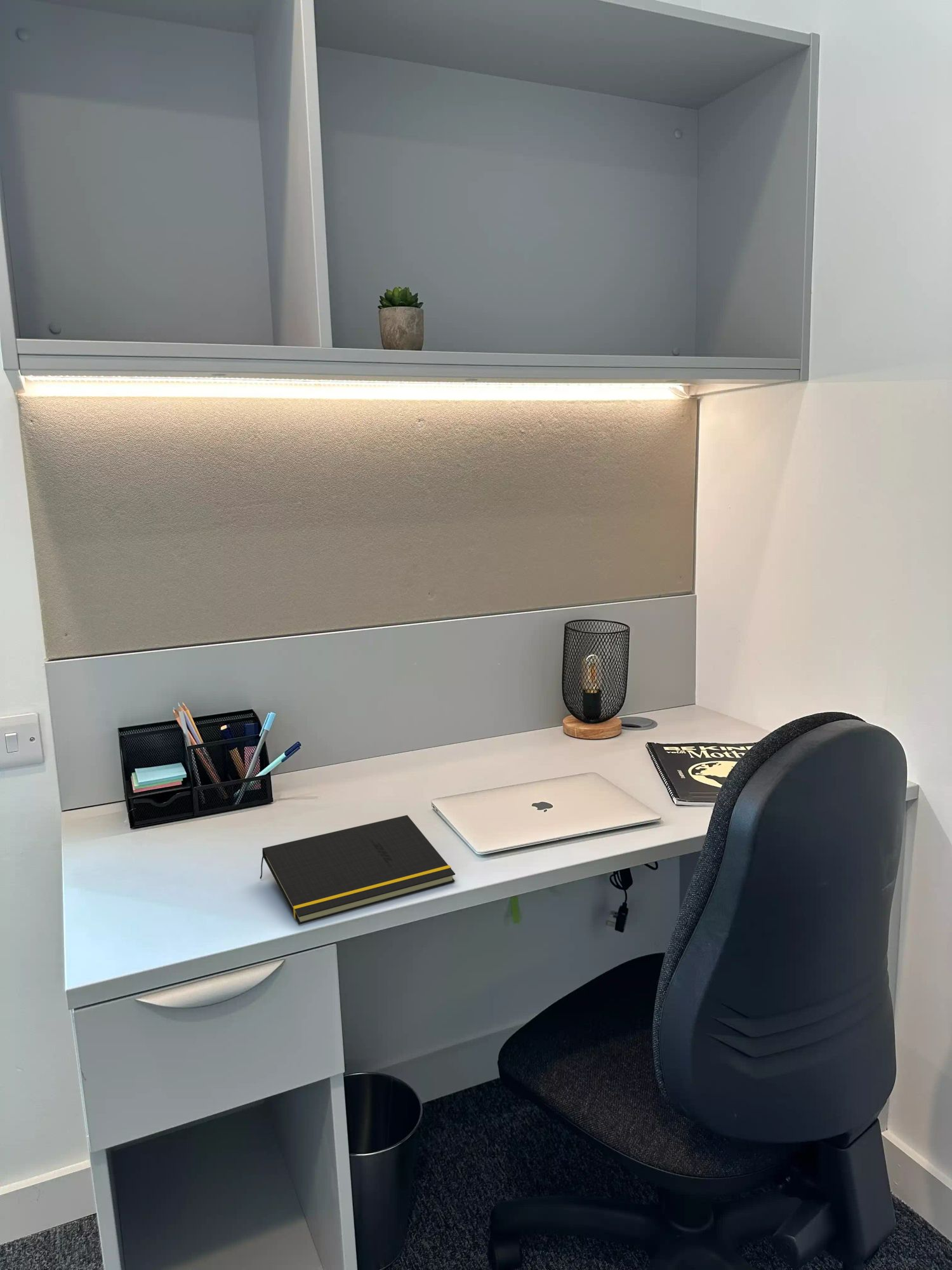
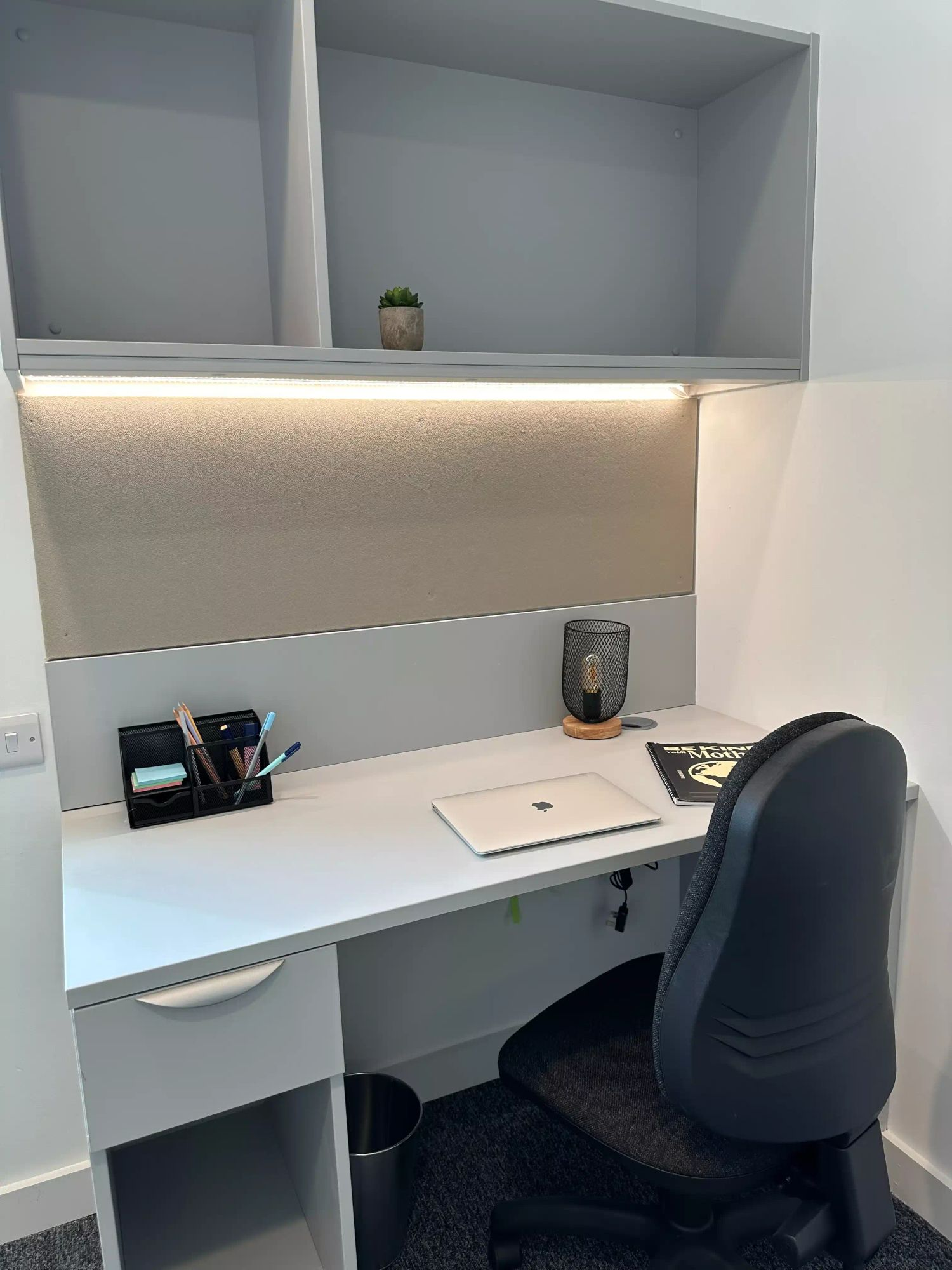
- notepad [260,815,456,925]
